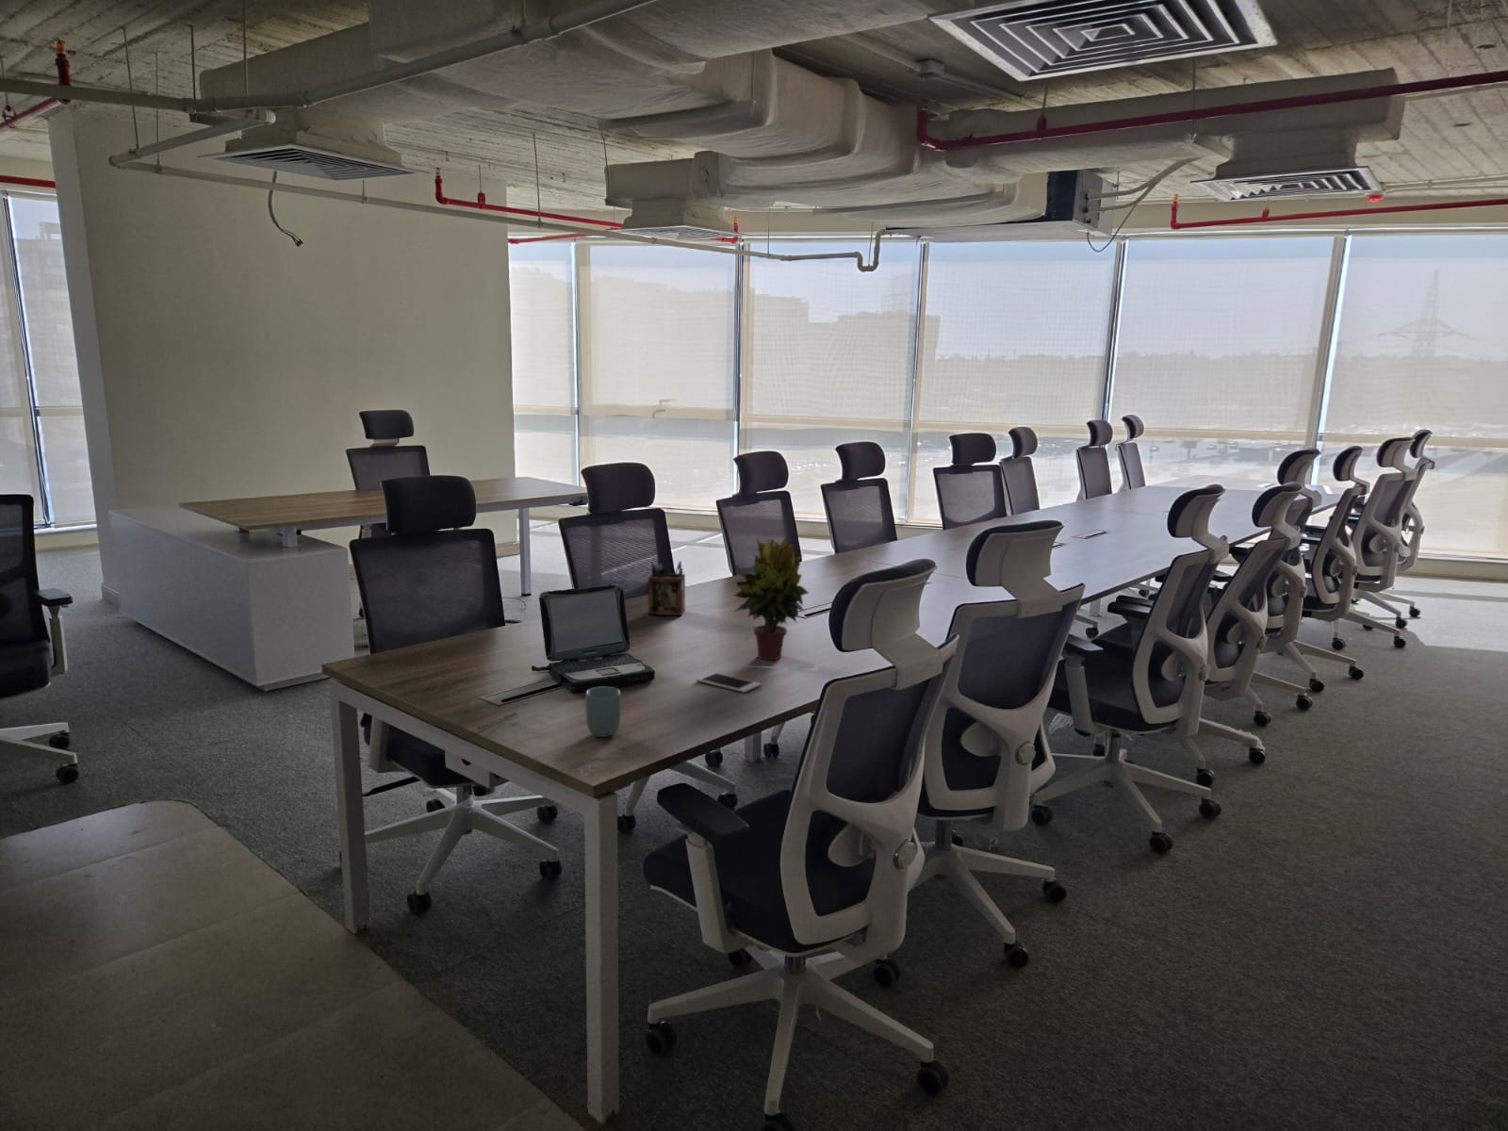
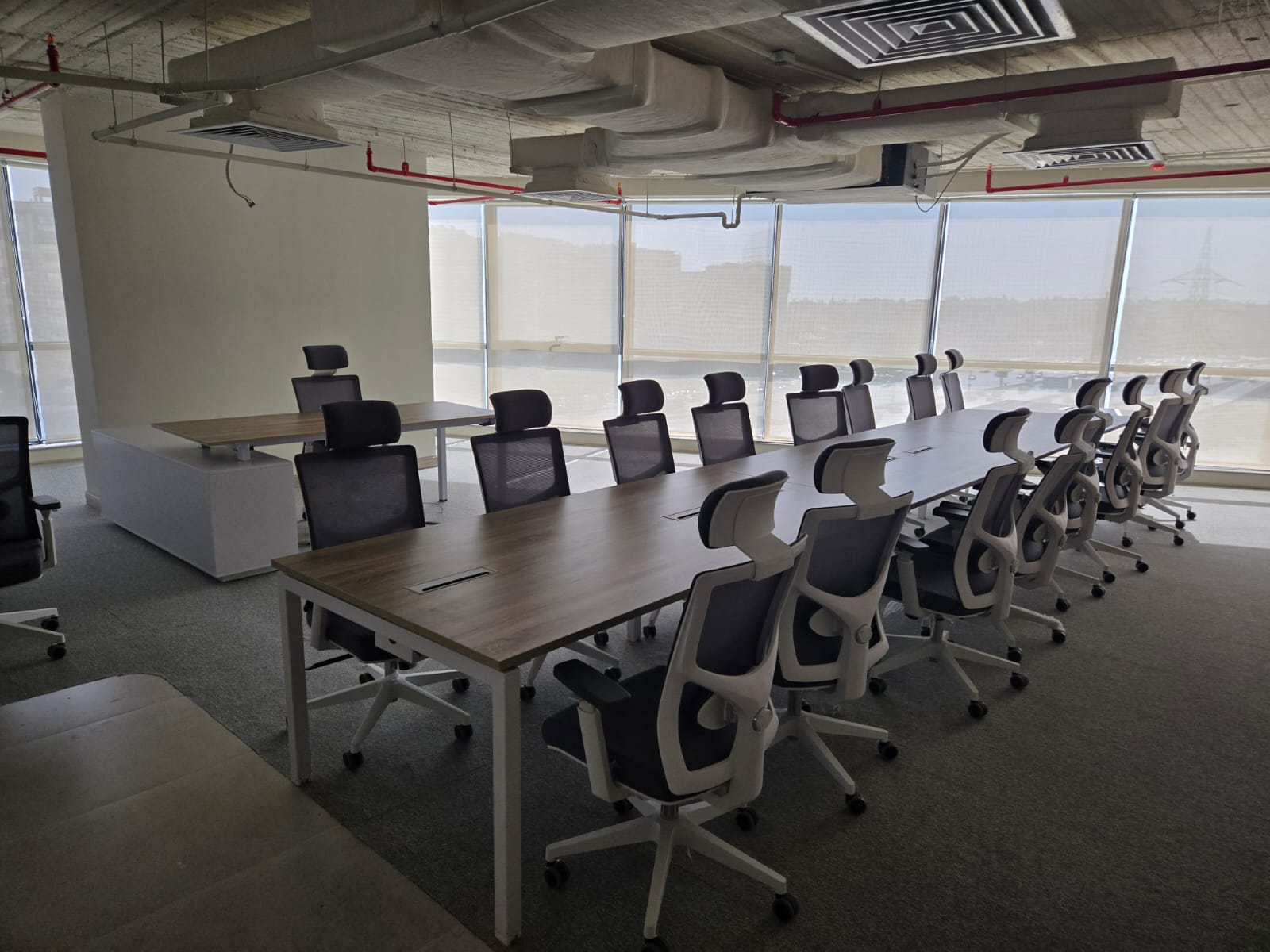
- cup [584,687,622,738]
- desk organizer [647,560,686,617]
- cell phone [696,671,761,694]
- pen [476,710,519,731]
- laptop [531,583,655,694]
- potted plant [733,538,810,661]
